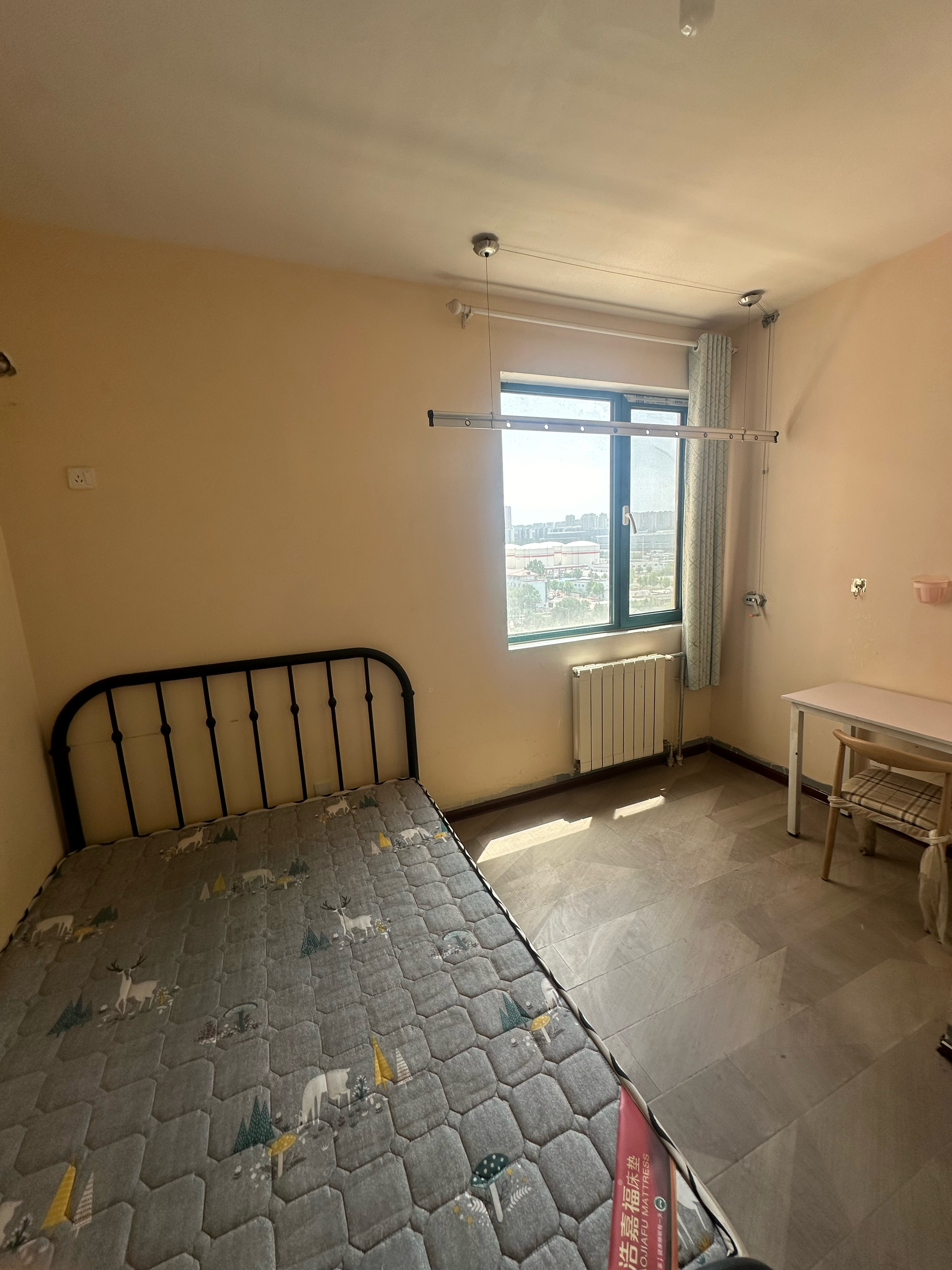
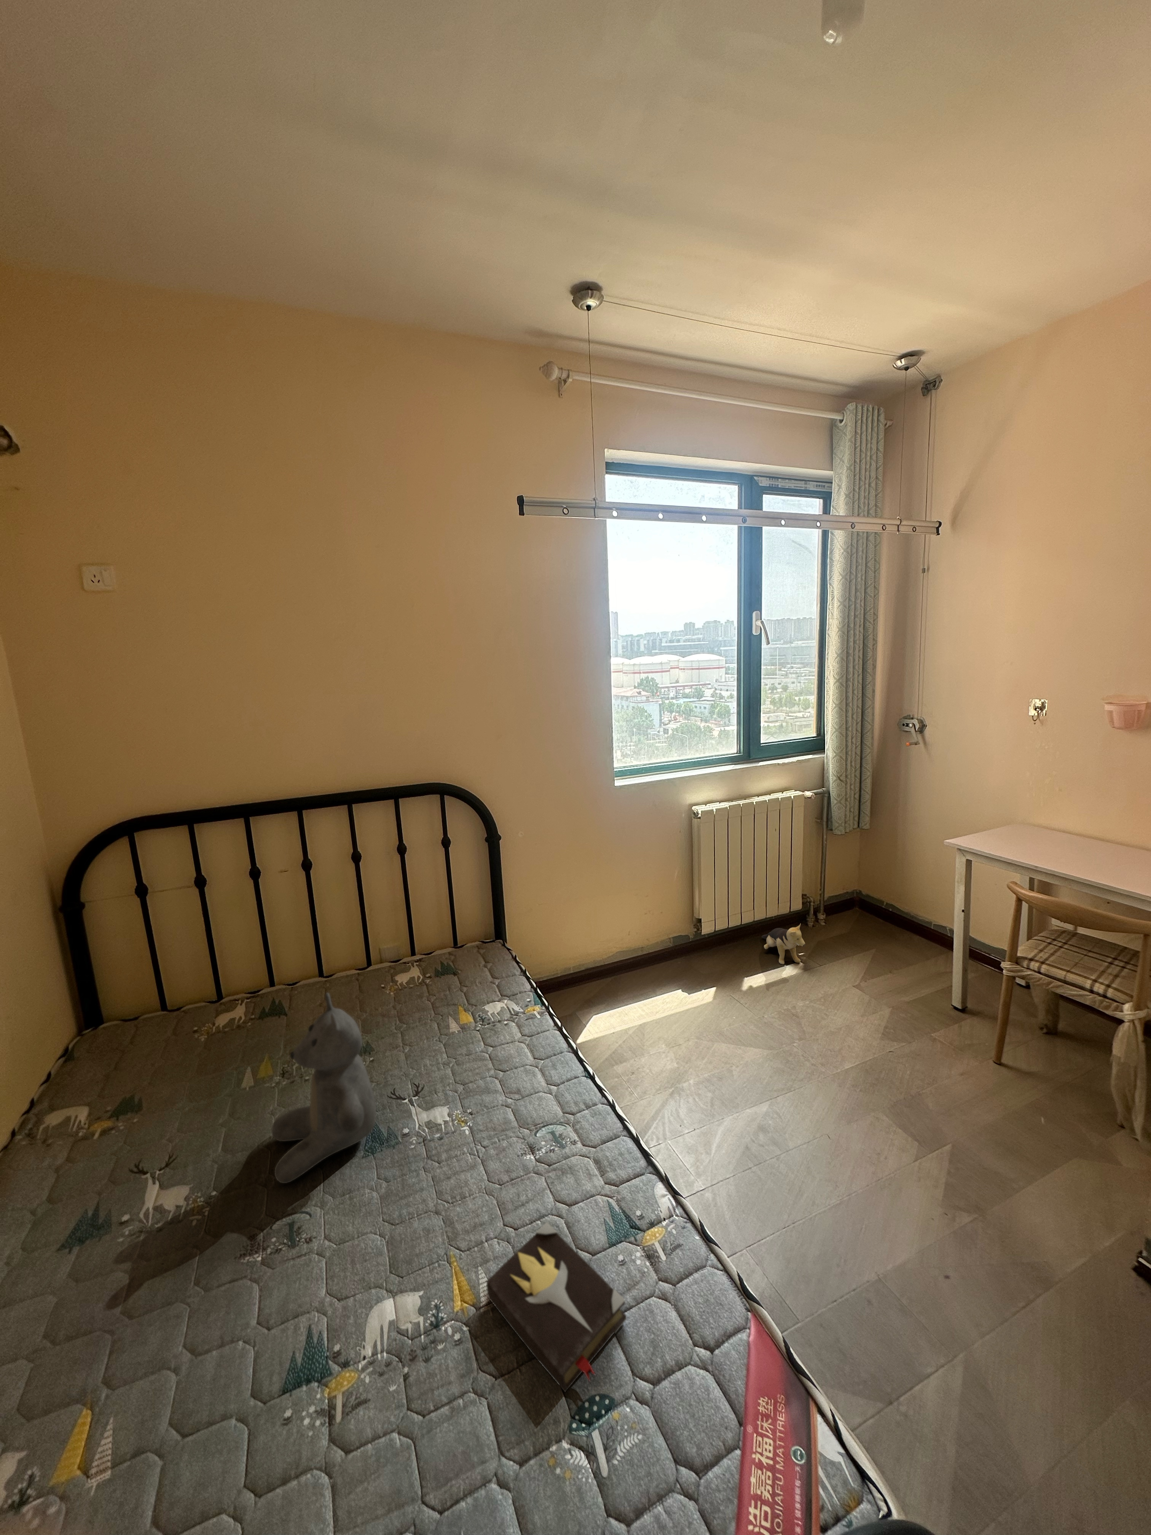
+ teddy bear [271,992,376,1183]
+ plush toy [762,923,805,965]
+ hardback book [486,1221,626,1392]
